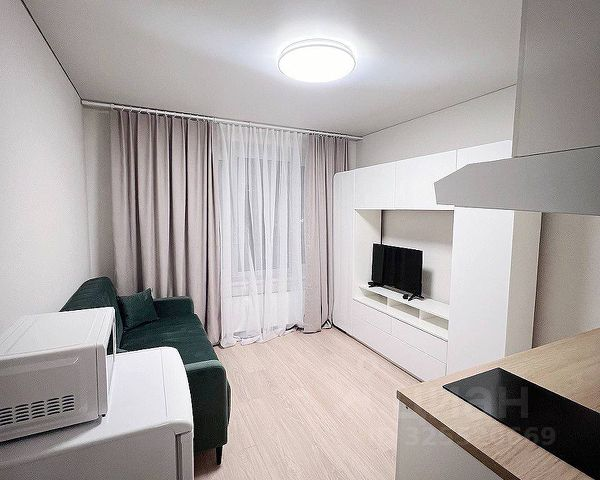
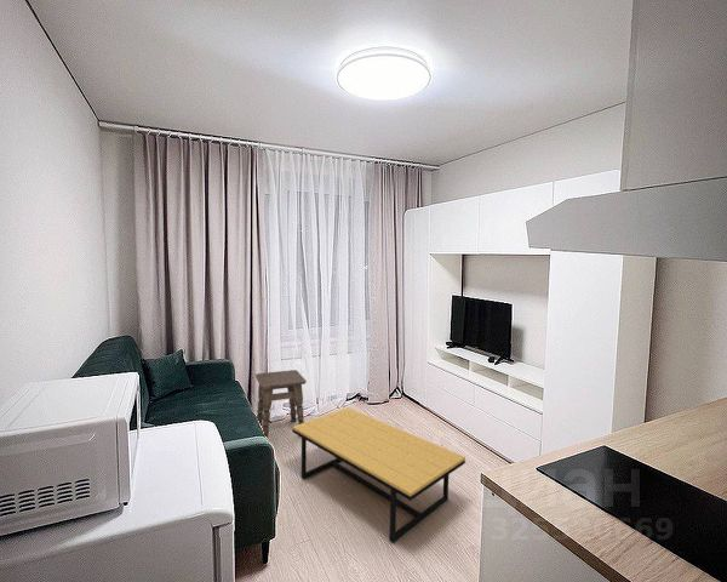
+ coffee table [291,406,466,543]
+ side table [254,369,308,439]
